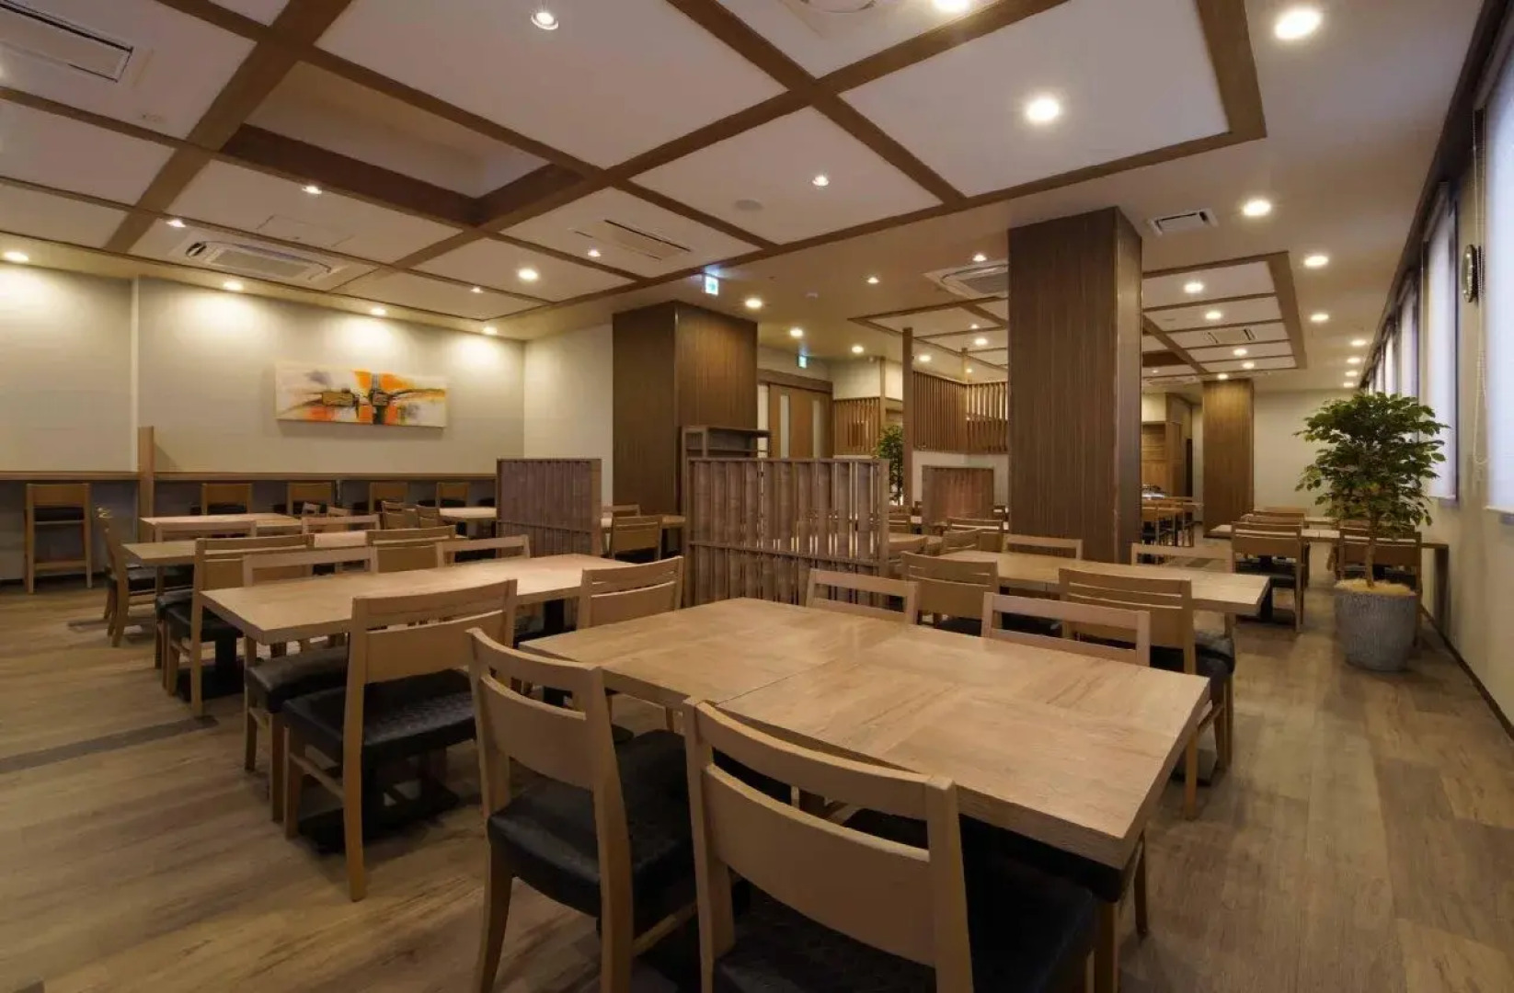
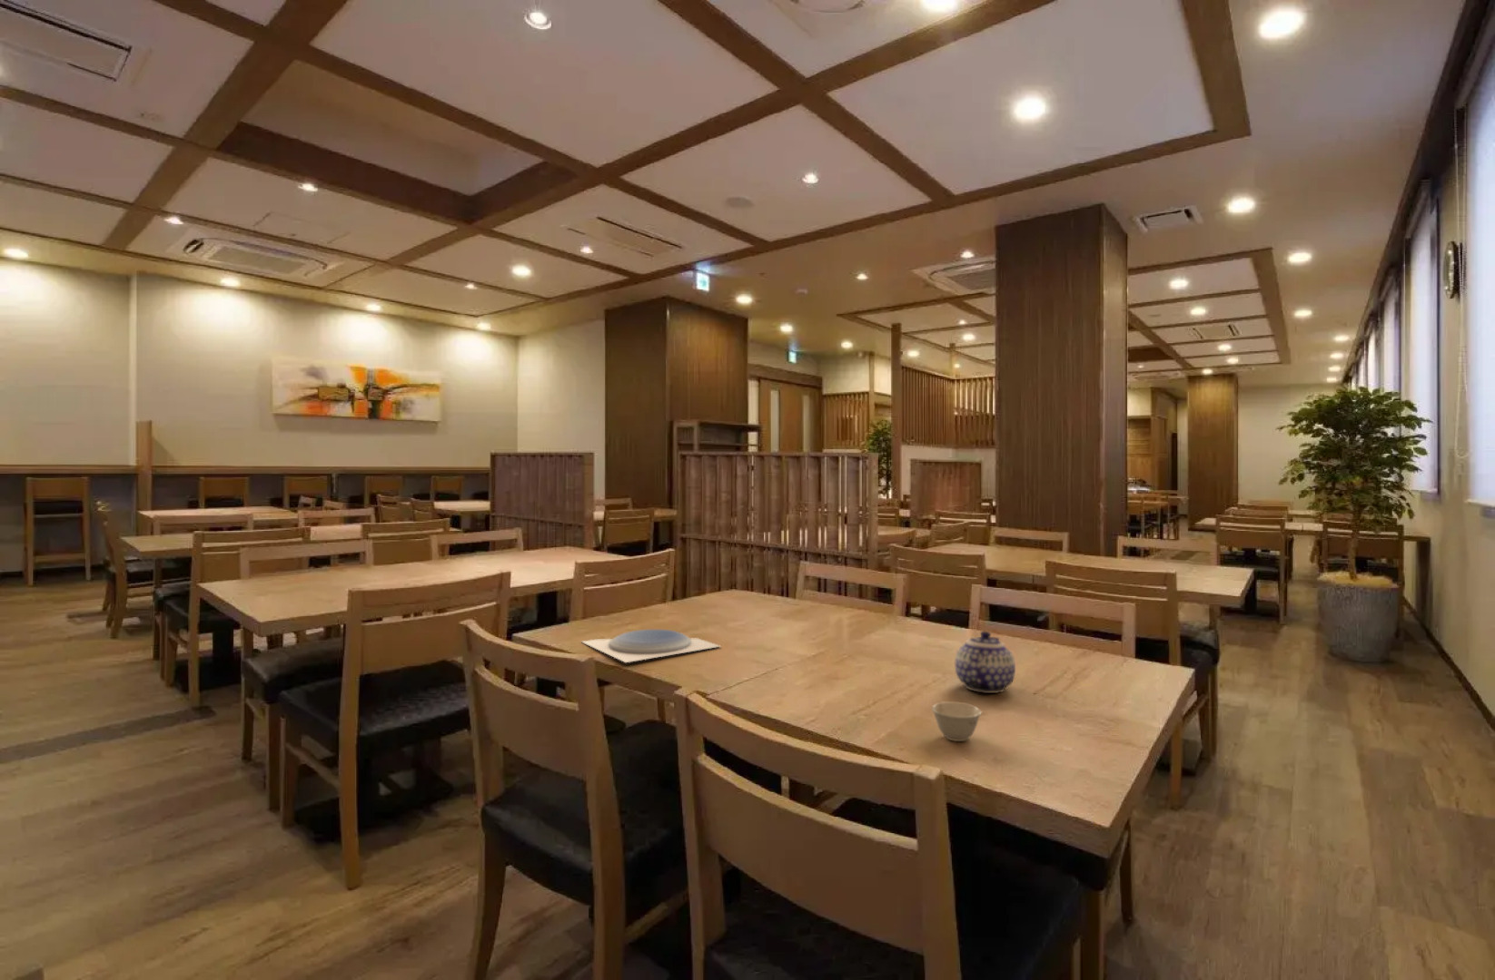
+ plate [580,629,721,663]
+ teacup [931,700,983,743]
+ teapot [954,631,1017,695]
